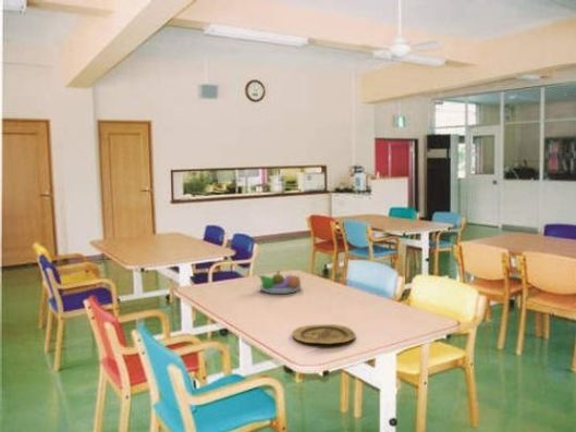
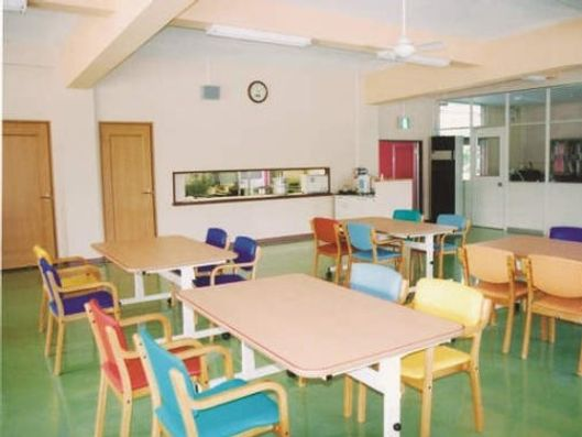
- plate [291,323,357,345]
- fruit bowl [257,270,303,295]
